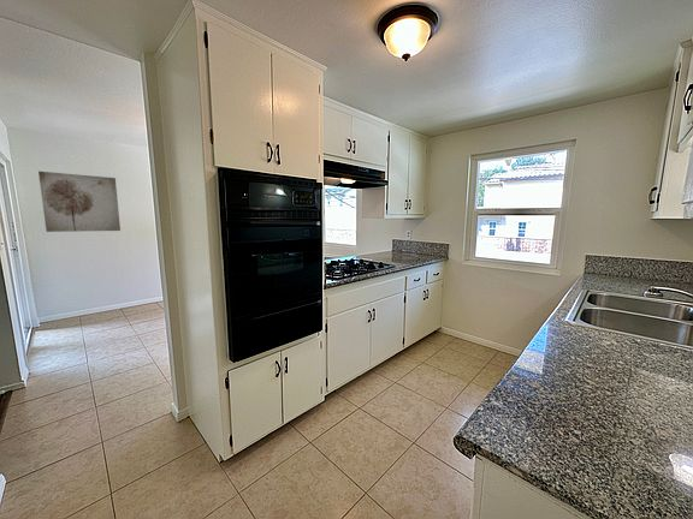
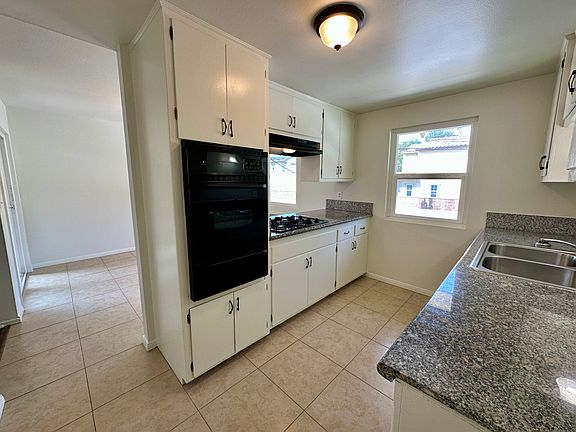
- wall art [37,171,122,233]
